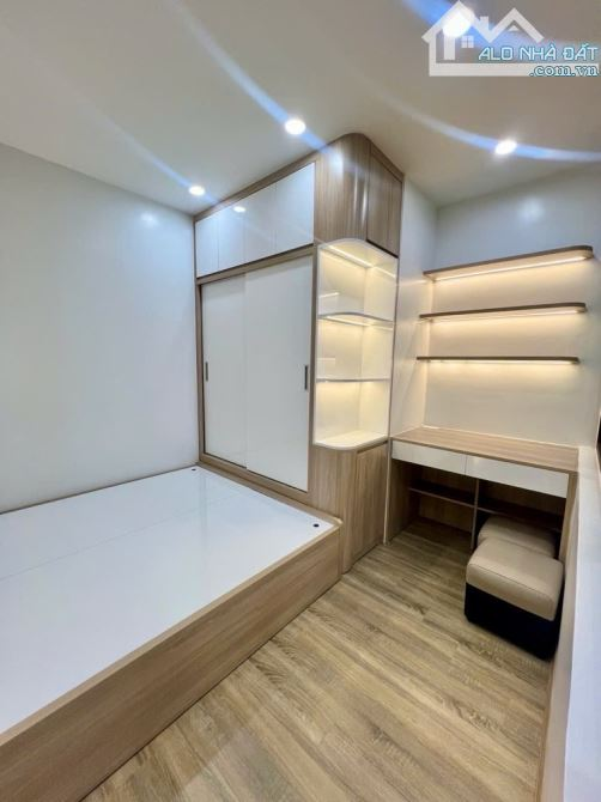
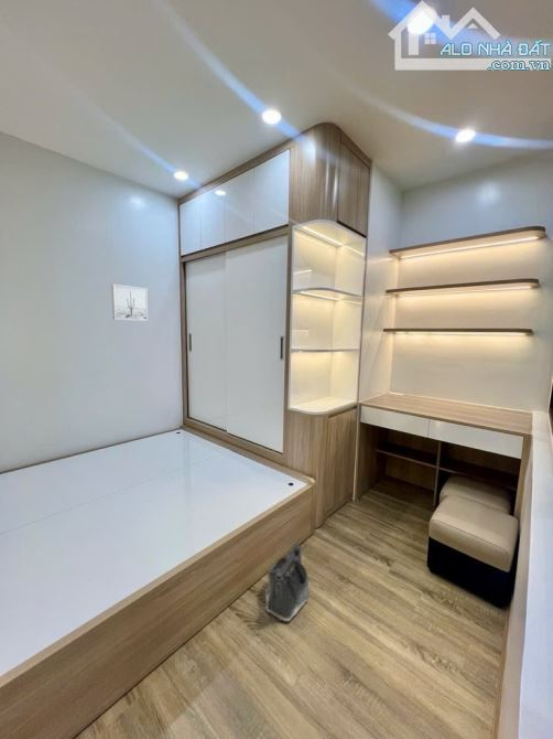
+ saddlebag [264,543,311,622]
+ wall art [110,283,149,322]
